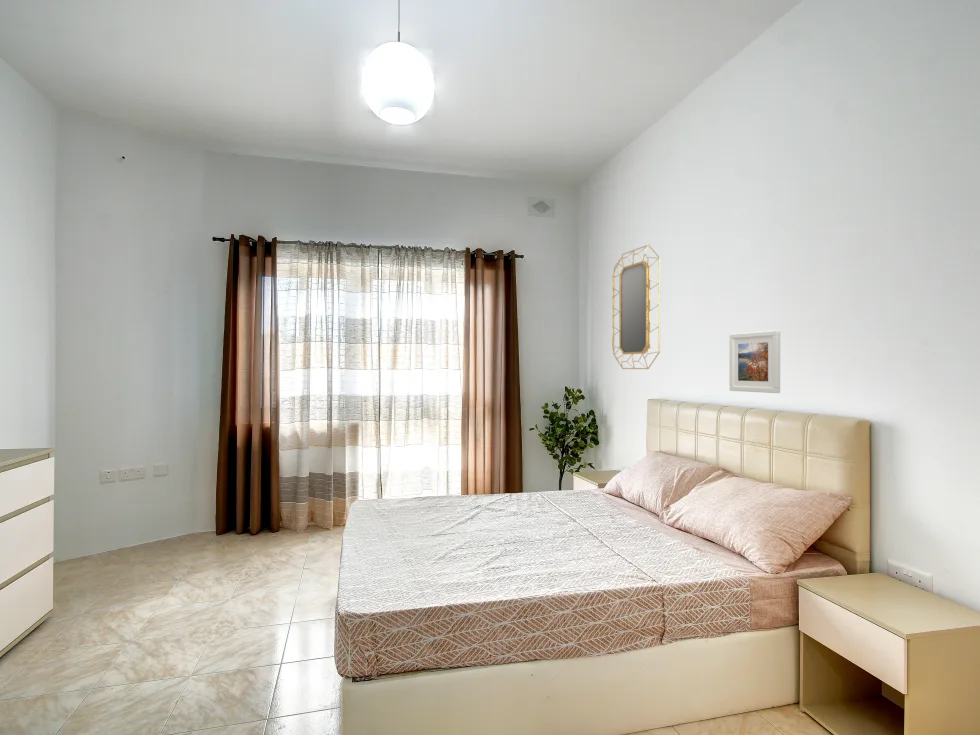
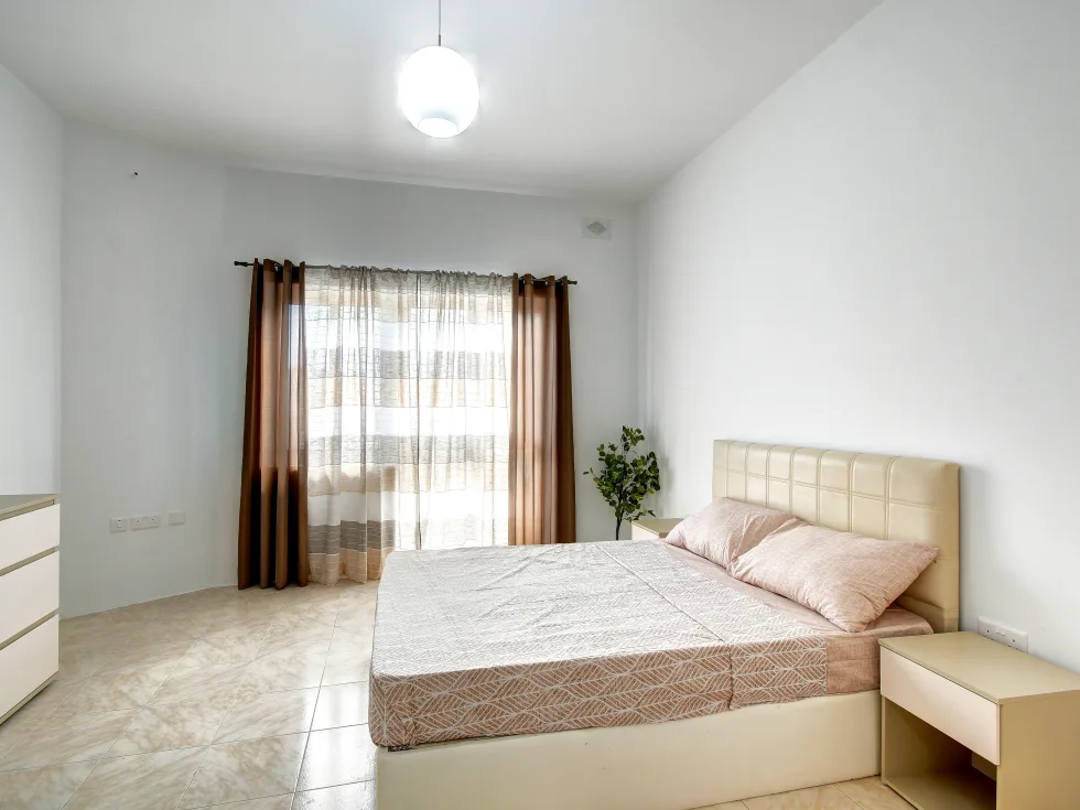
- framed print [728,329,781,394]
- home mirror [611,244,661,370]
